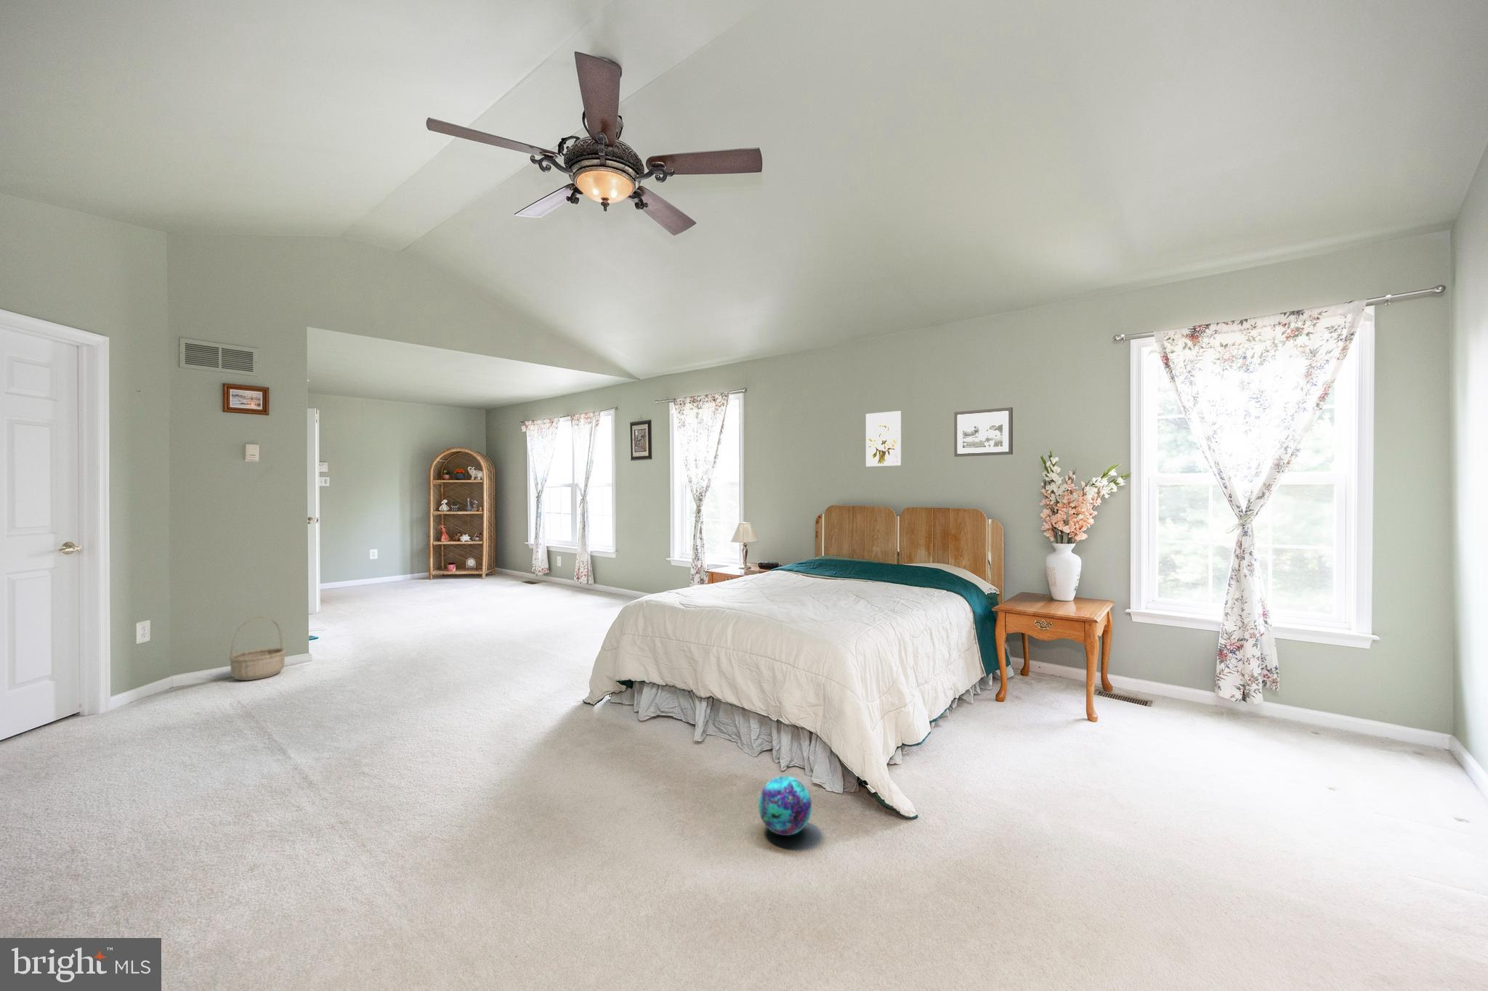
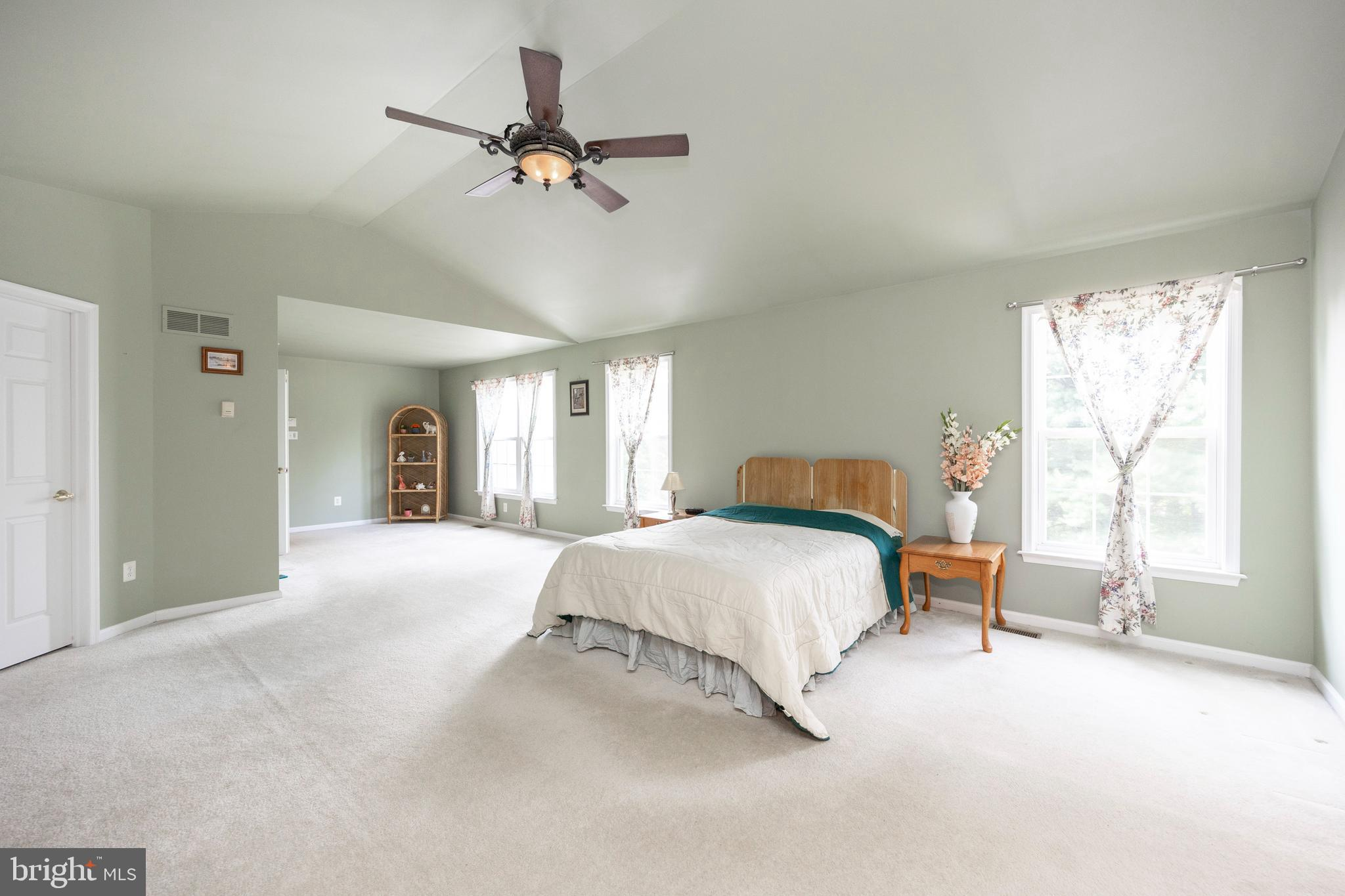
- basket [228,616,287,681]
- wall art [865,410,902,467]
- decorative ball [758,775,812,836]
- picture frame [954,407,1013,458]
